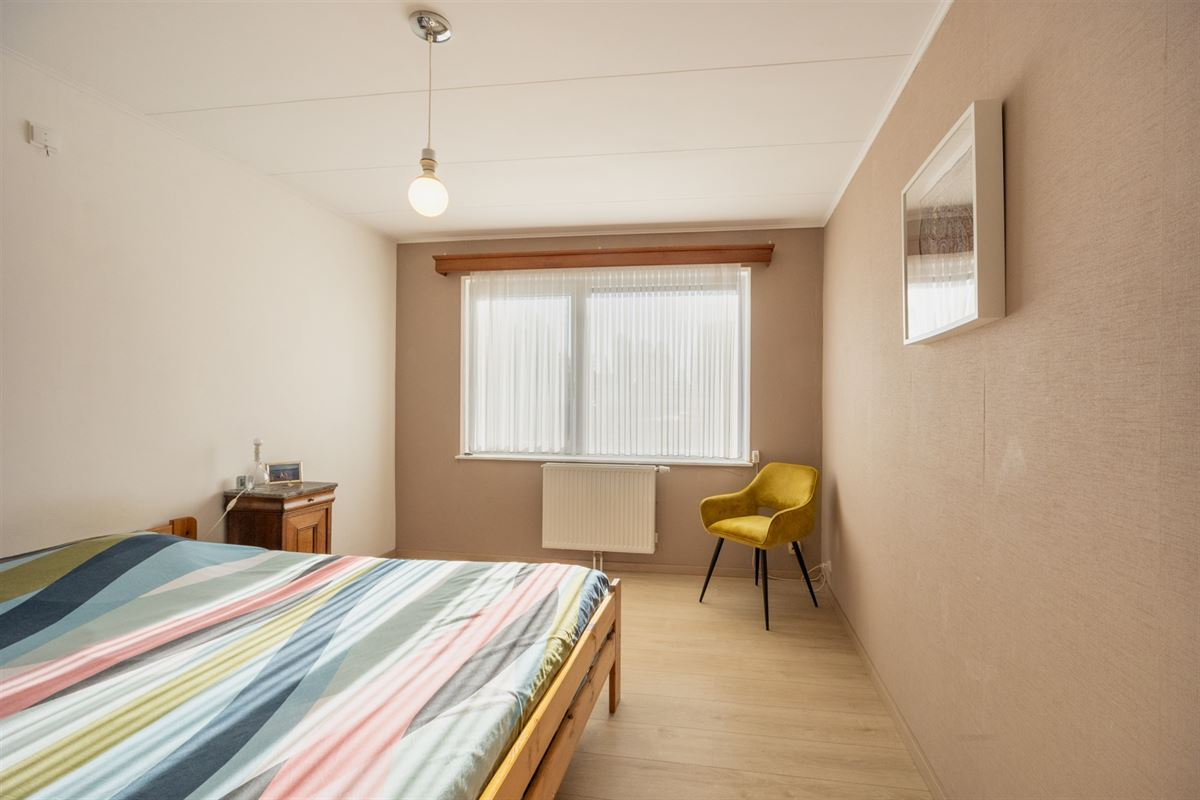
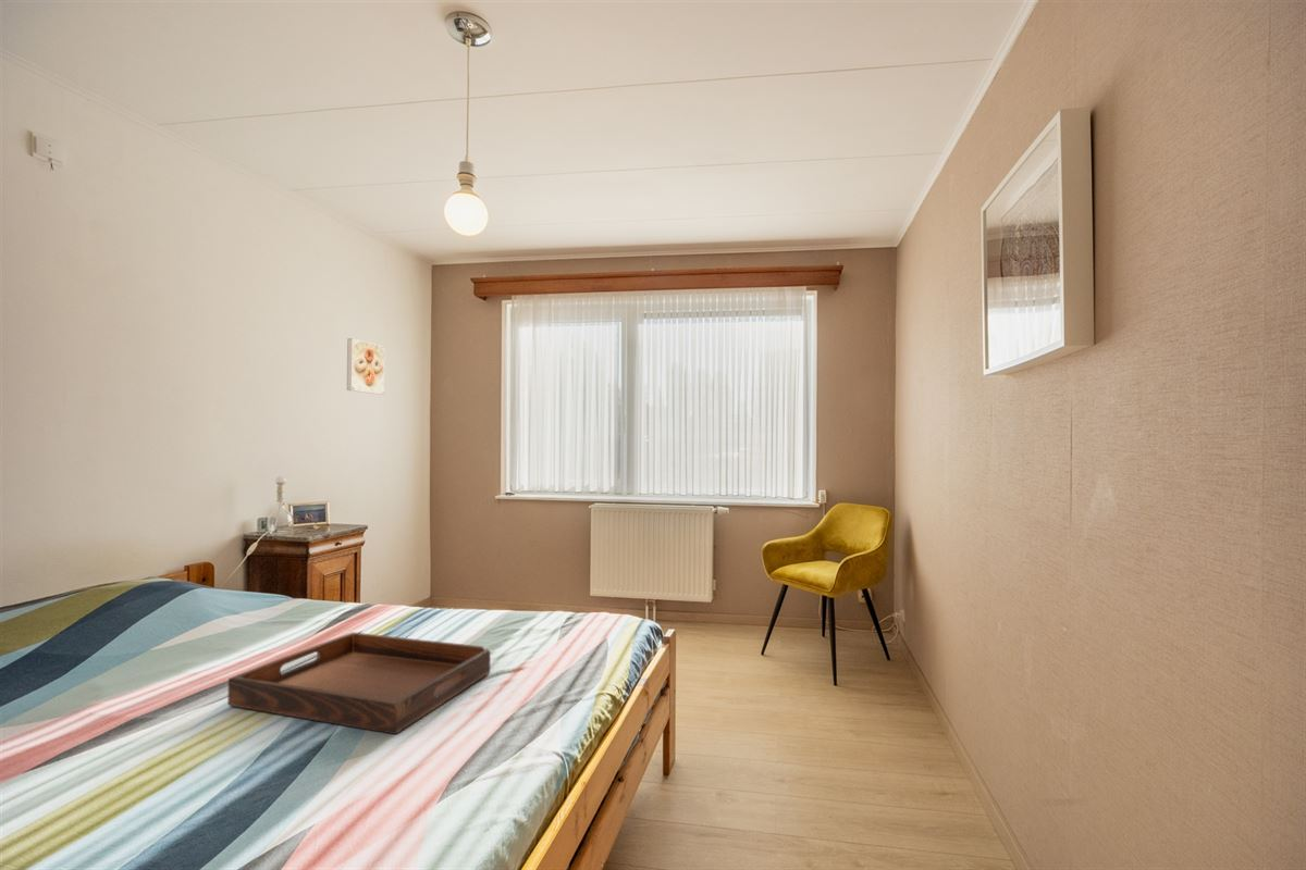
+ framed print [346,337,385,396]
+ serving tray [226,631,491,735]
